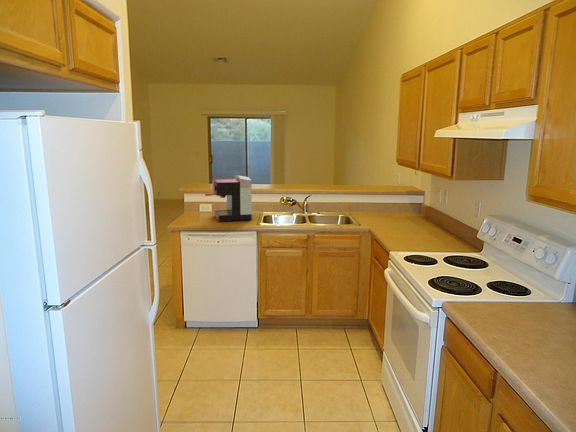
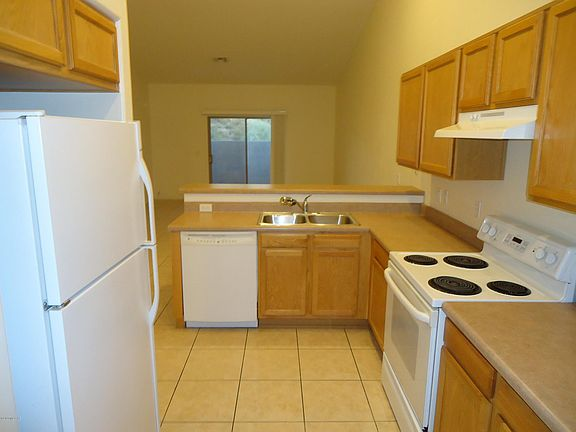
- coffee maker [204,174,253,222]
